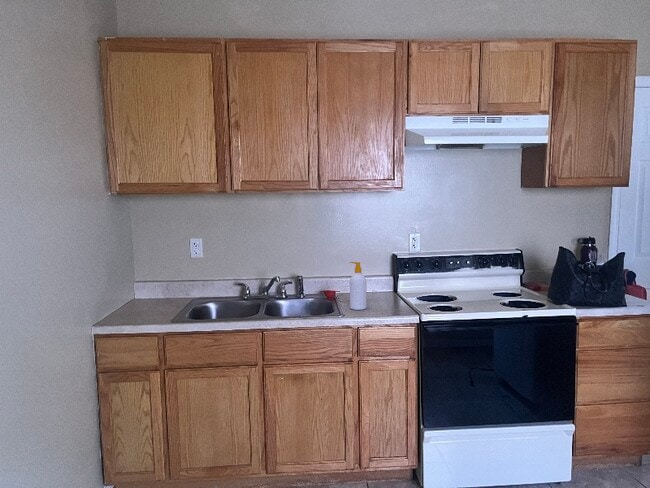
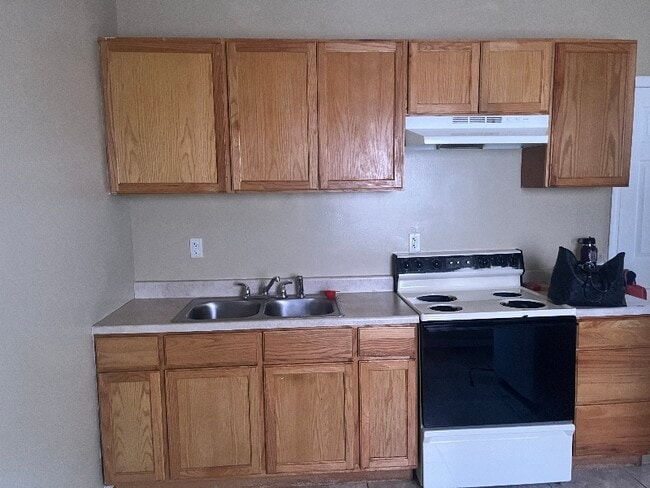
- soap bottle [348,261,367,311]
